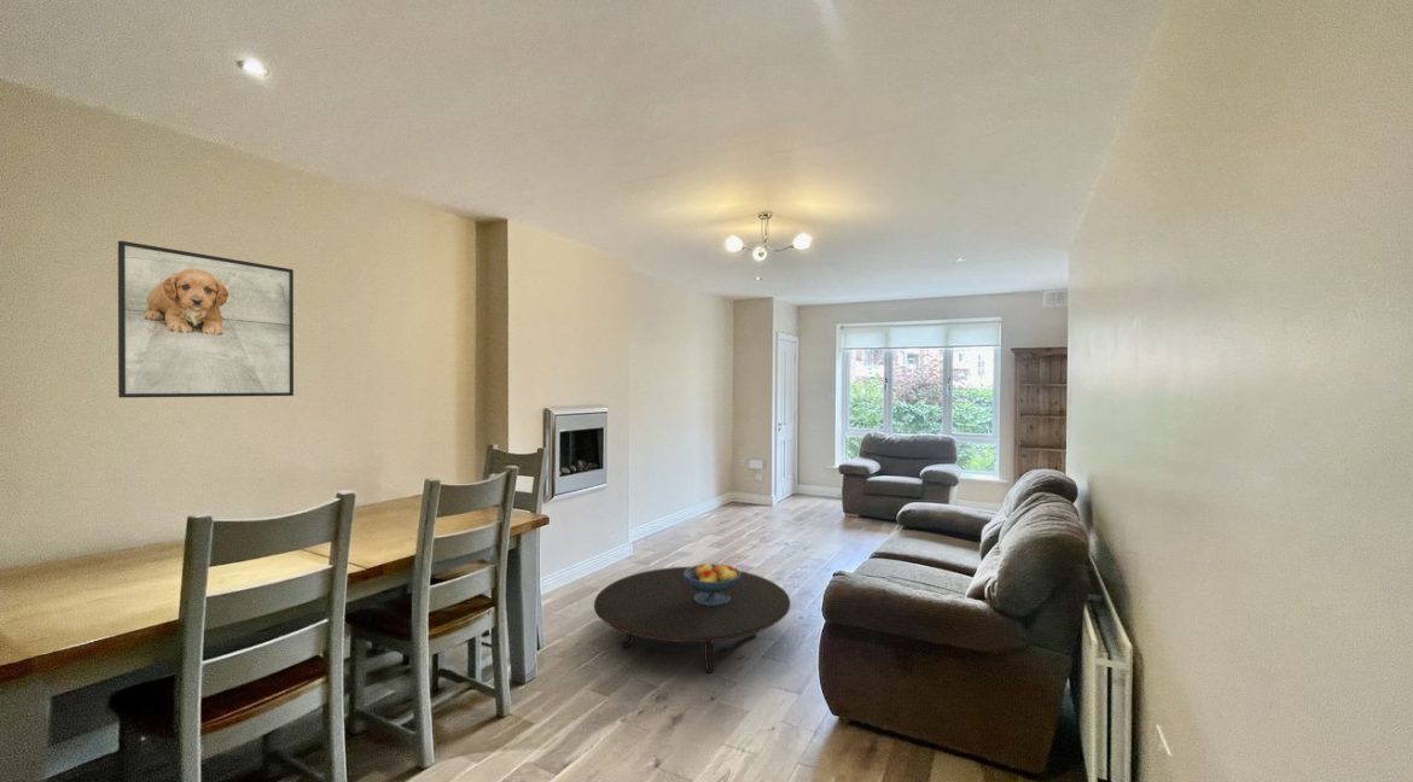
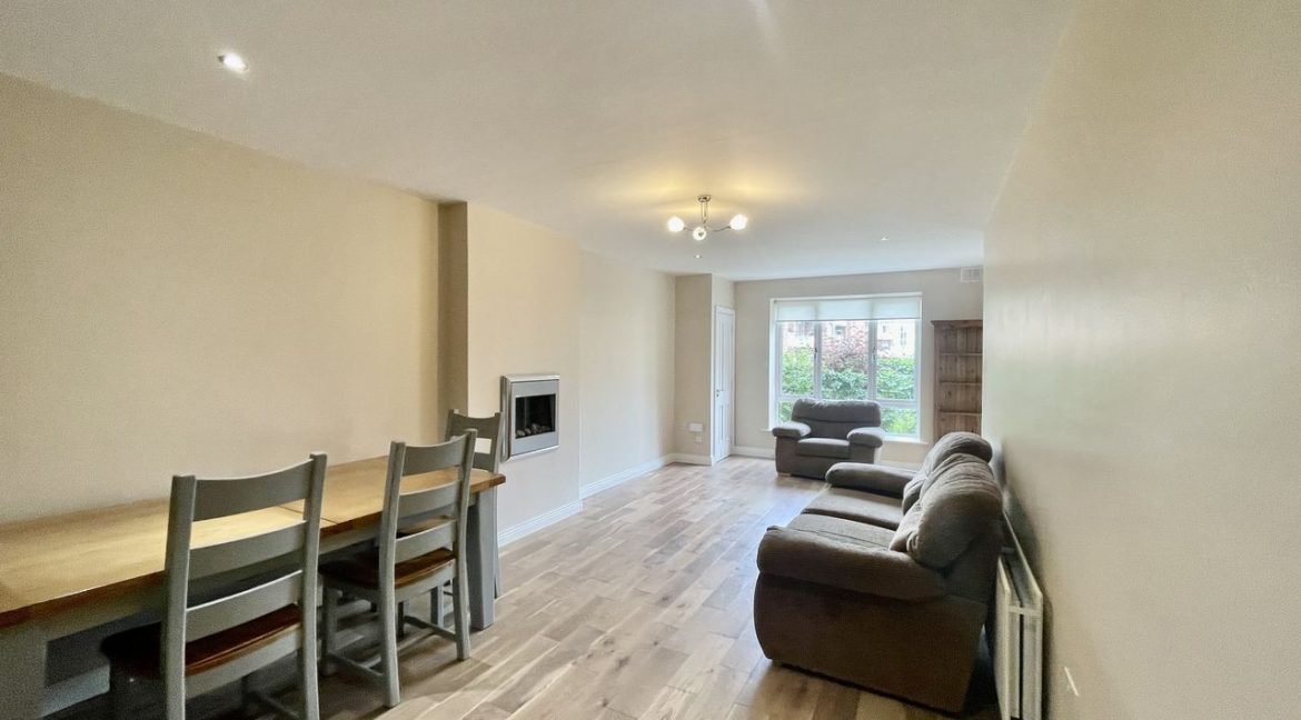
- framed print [117,240,295,398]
- table [593,566,792,675]
- fruit bowl [684,561,740,606]
